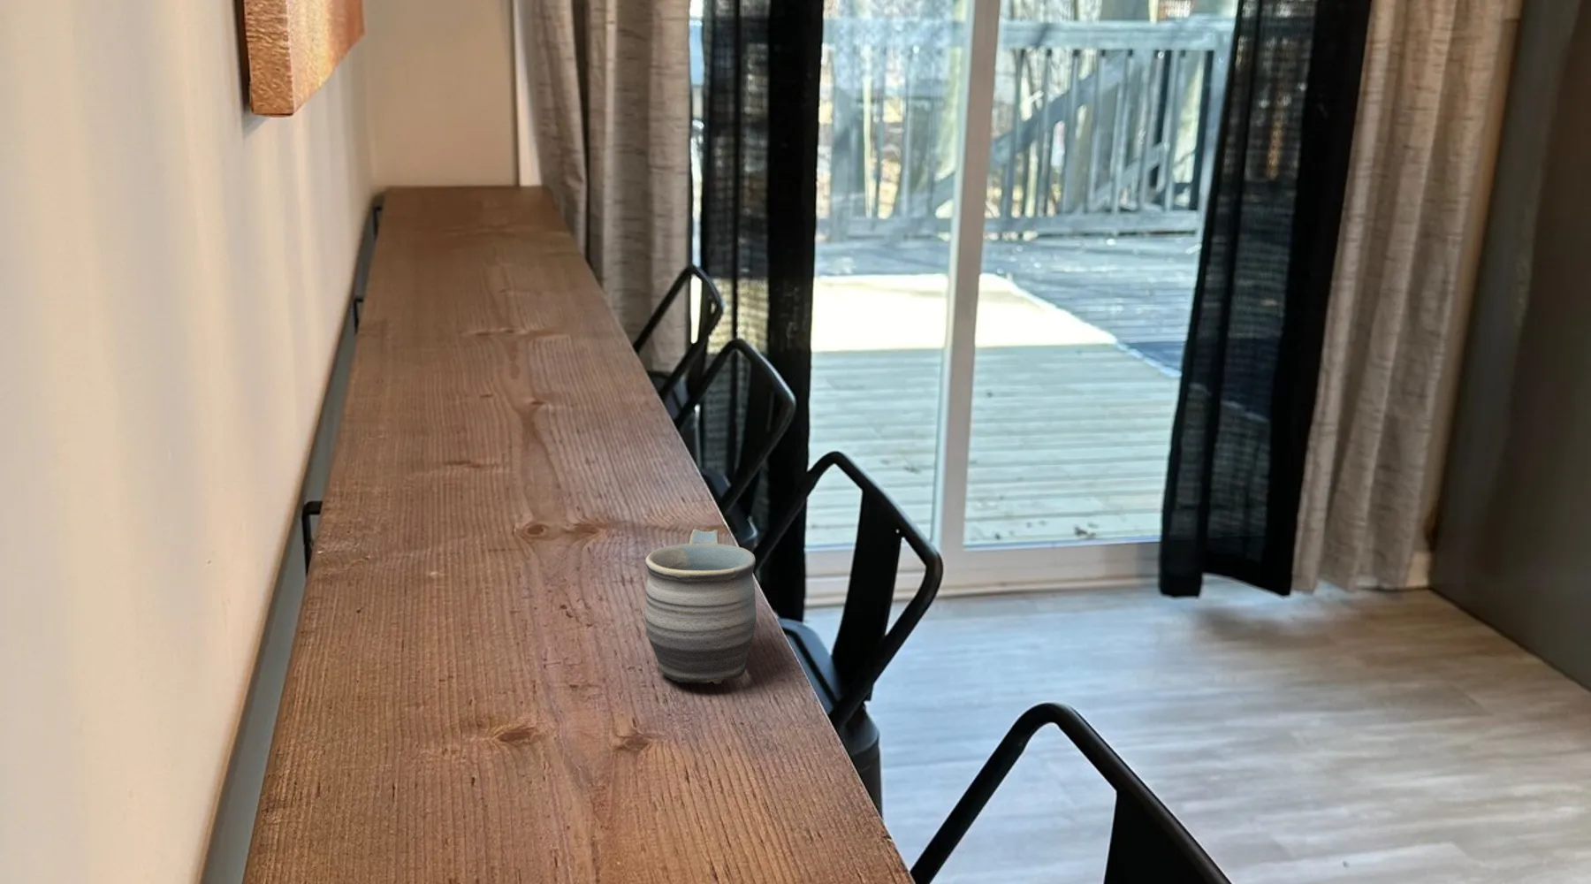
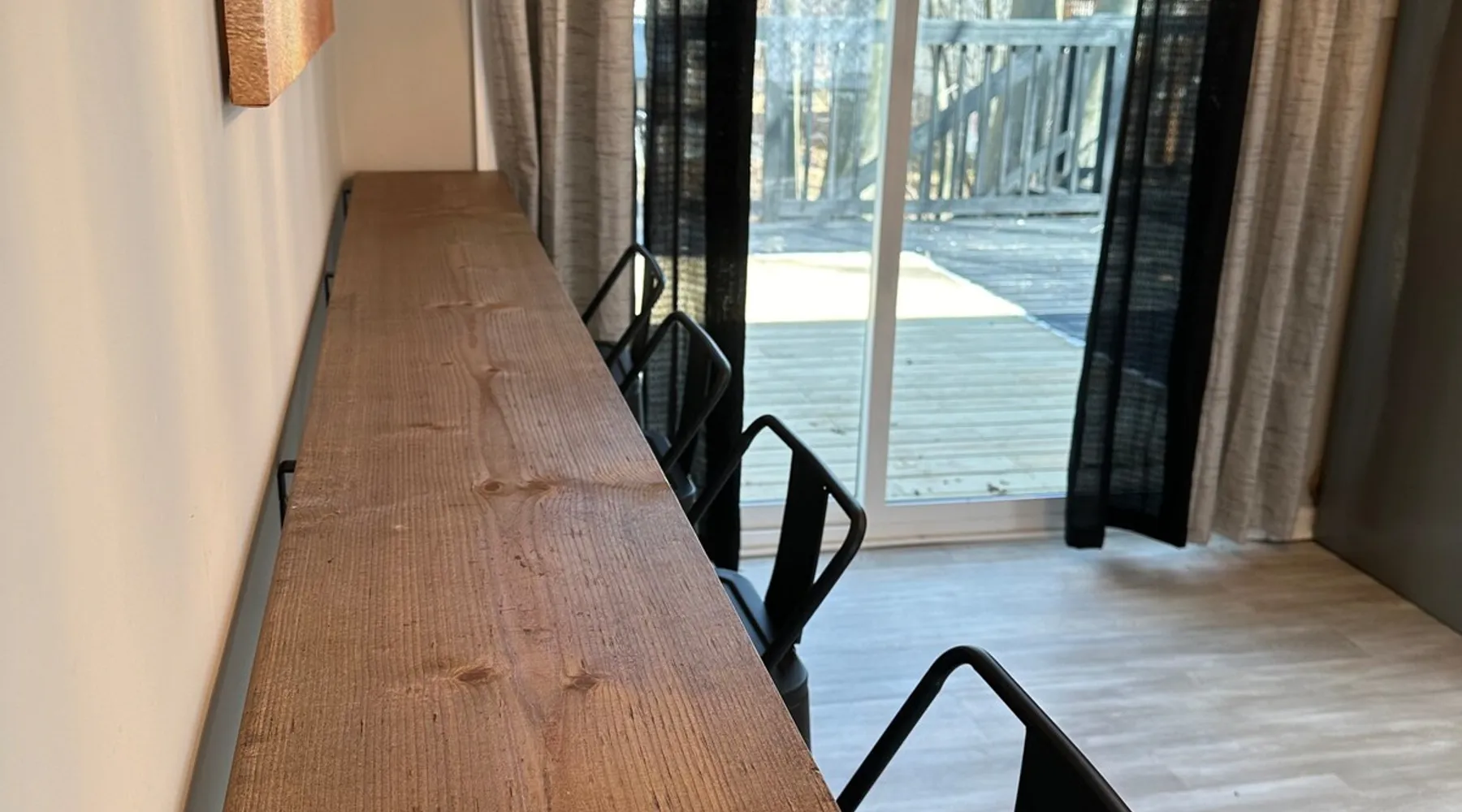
- mug [644,528,757,685]
